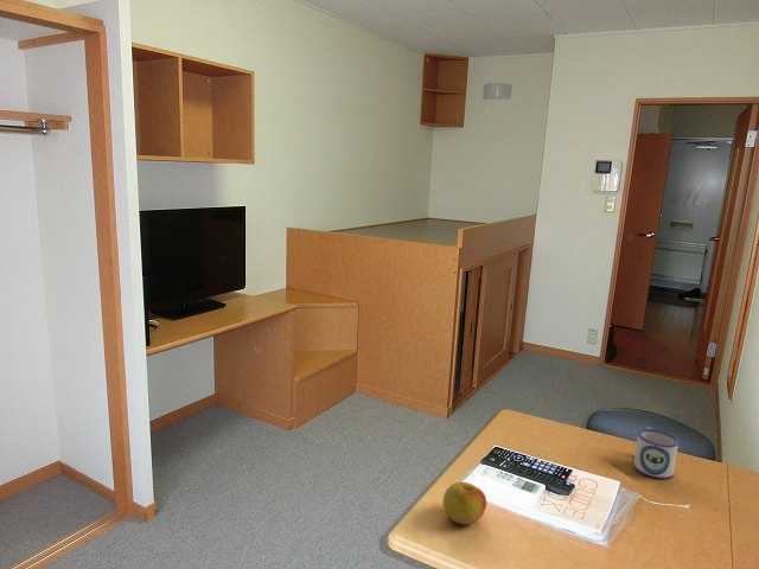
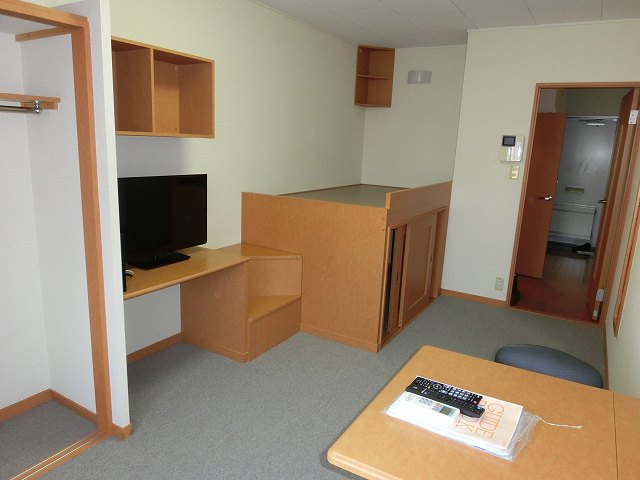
- mug [632,426,680,480]
- apple [442,480,487,526]
